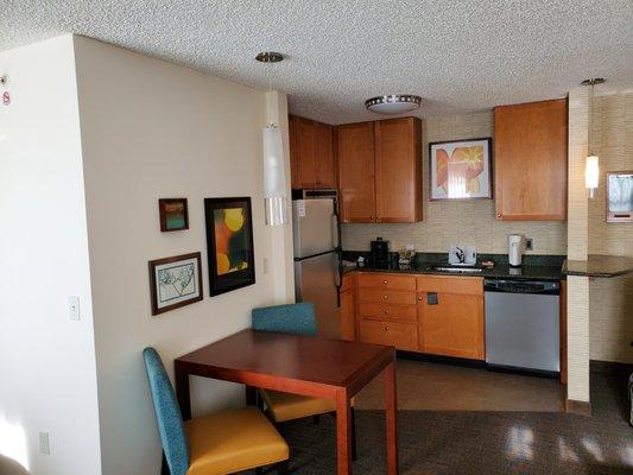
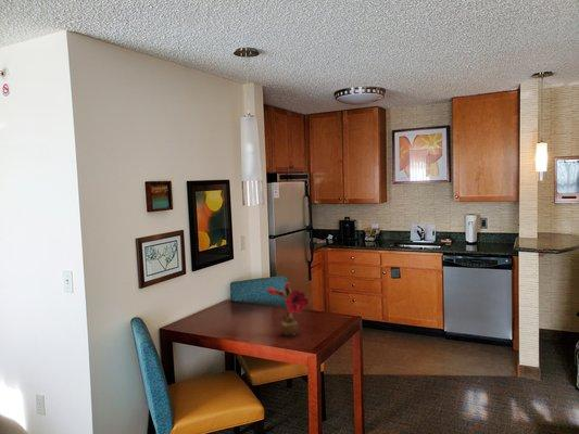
+ flower [266,281,311,336]
